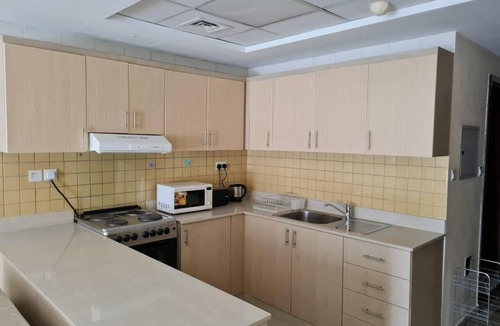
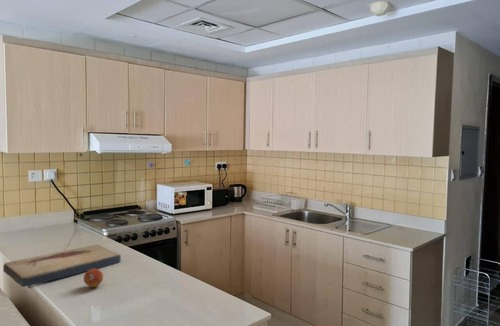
+ fruit [83,268,104,288]
+ fish fossil [2,243,121,288]
